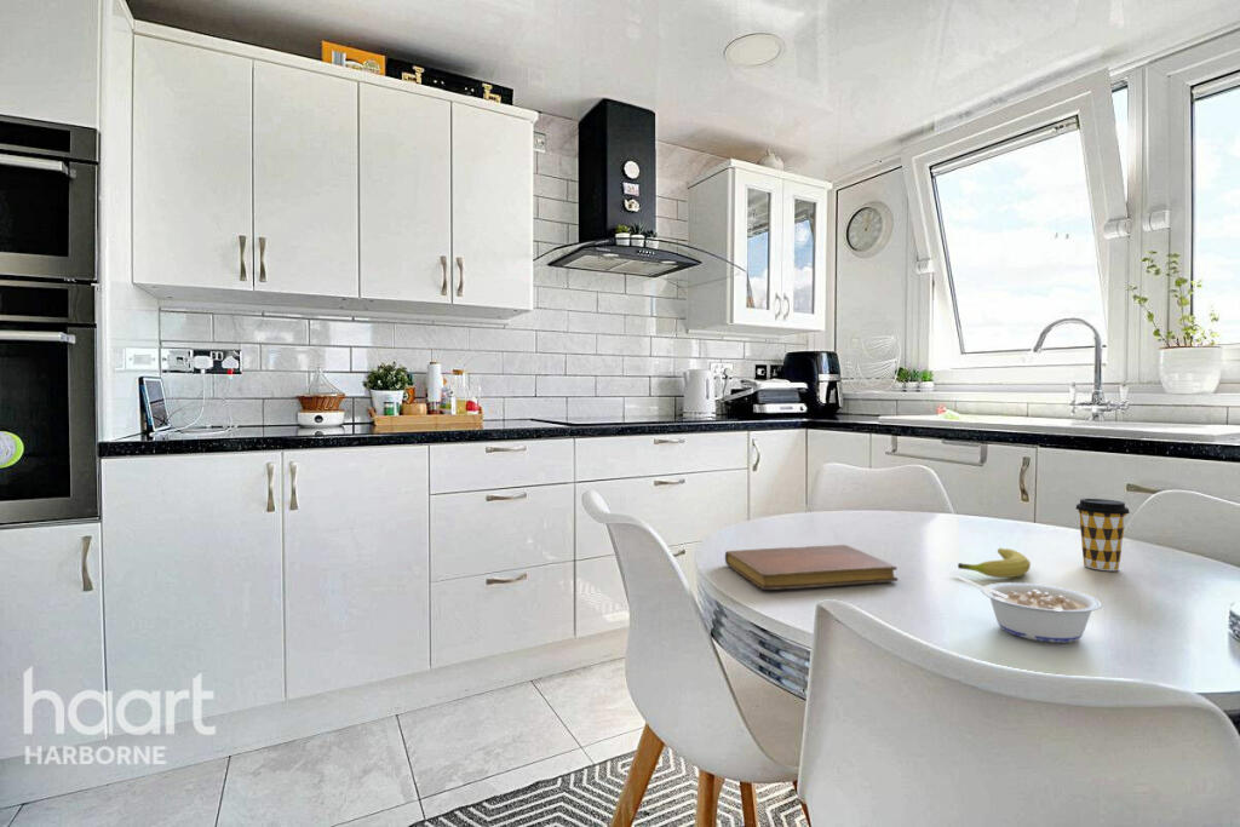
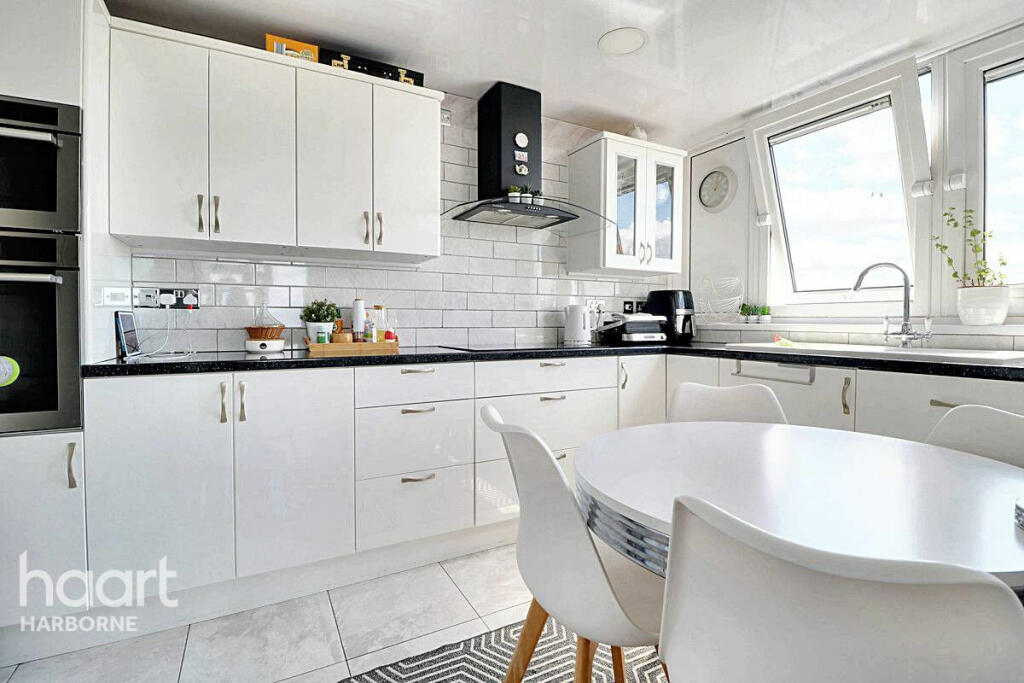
- legume [959,575,1103,644]
- fruit [957,547,1032,579]
- coffee cup [1074,498,1131,572]
- notebook [724,544,899,591]
